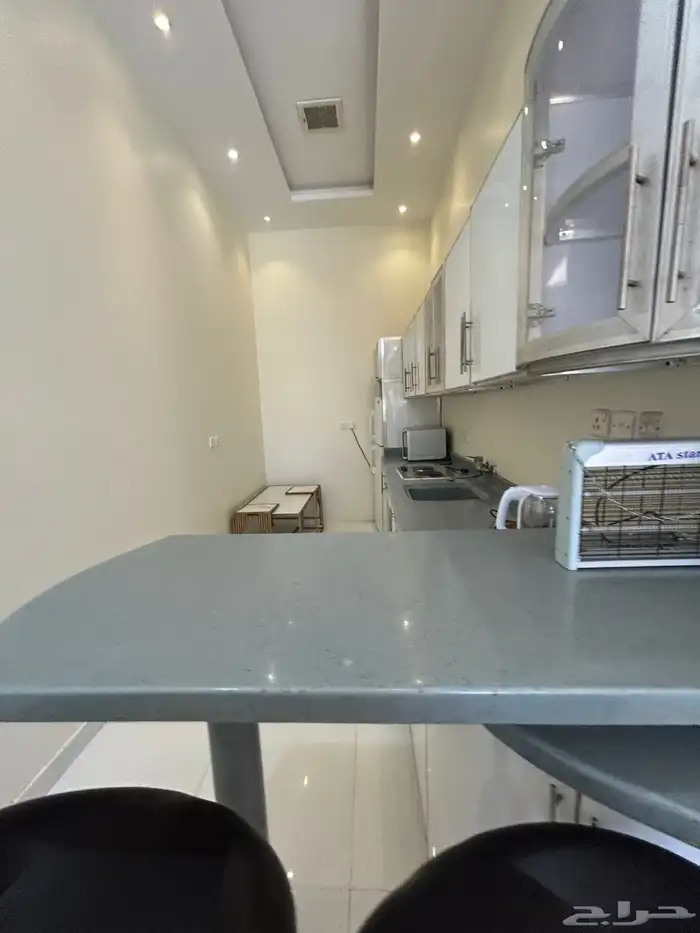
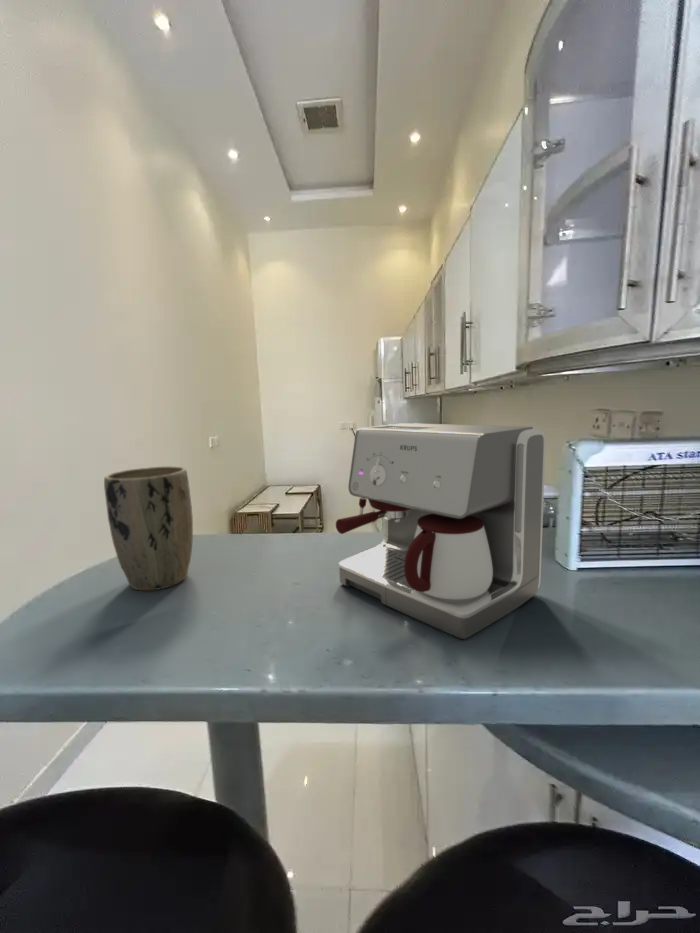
+ plant pot [103,465,194,591]
+ coffee maker [335,422,547,640]
